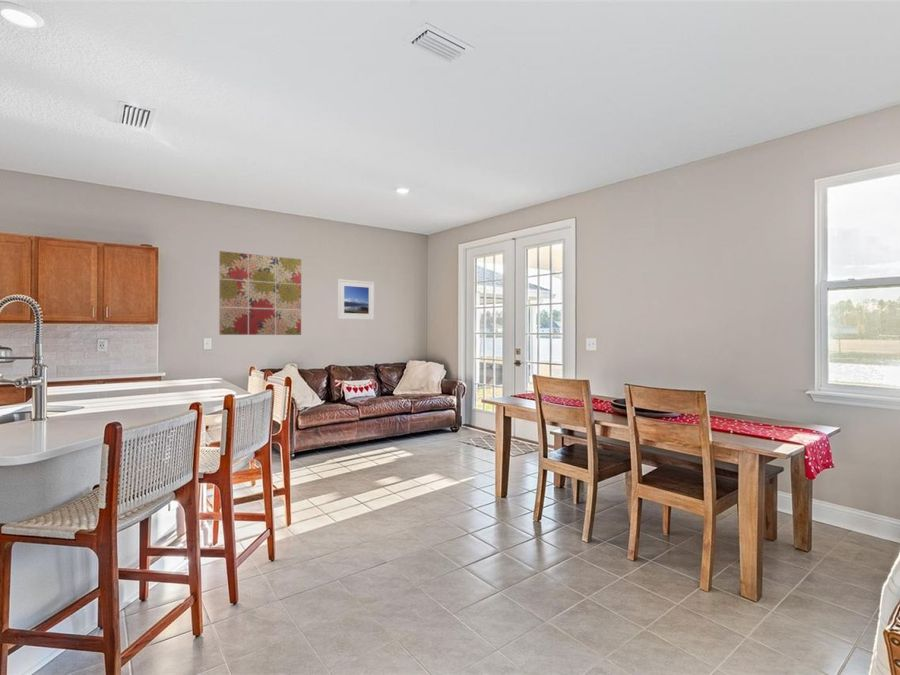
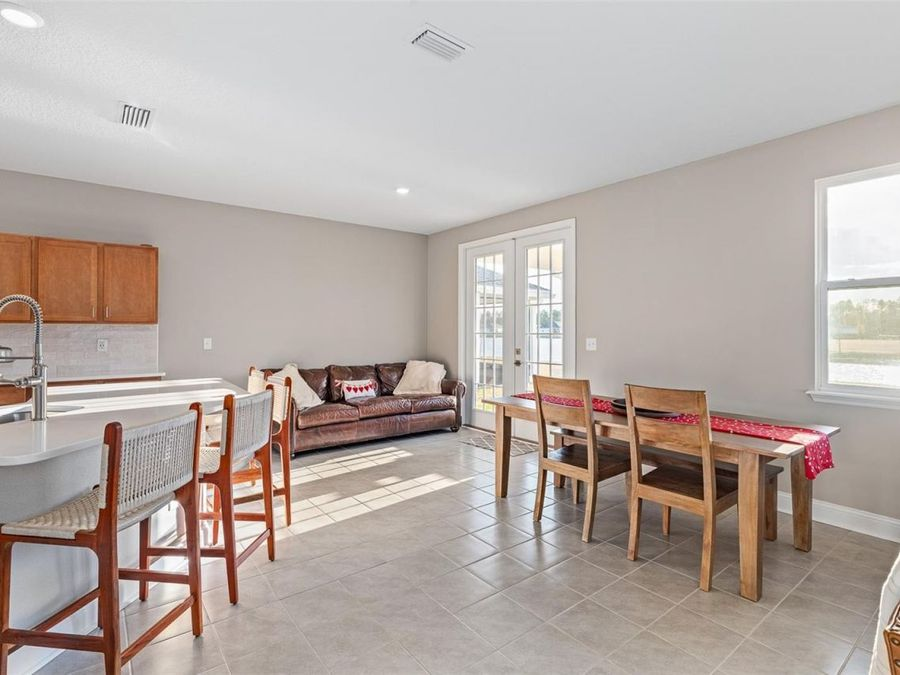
- wall art [218,250,302,336]
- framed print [337,278,375,321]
